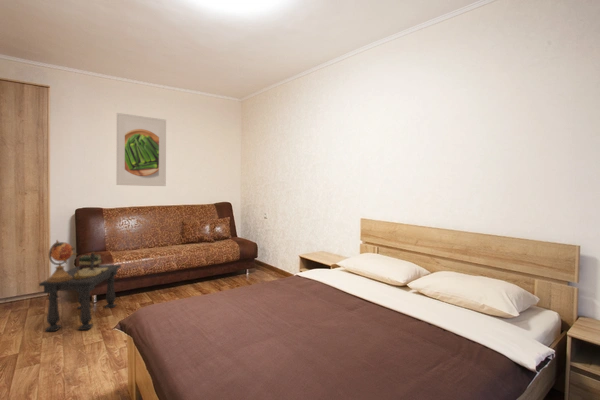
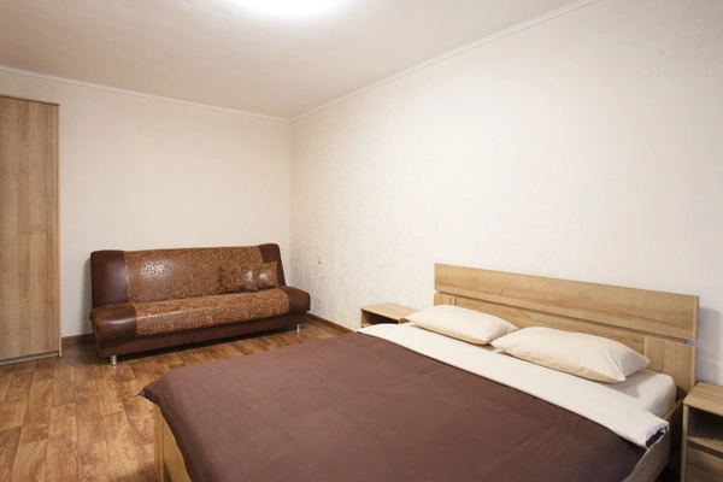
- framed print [115,112,167,187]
- side table [38,239,122,332]
